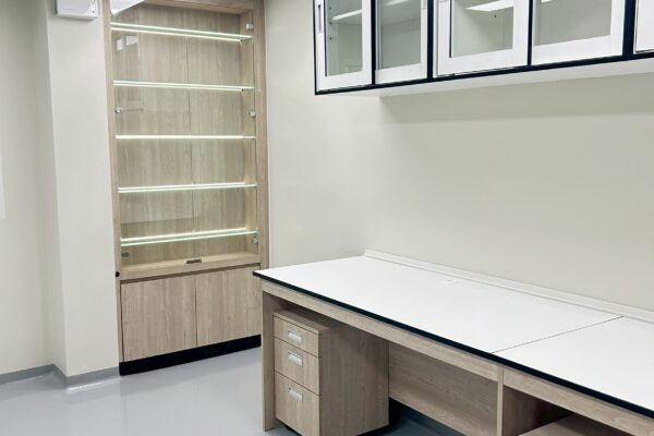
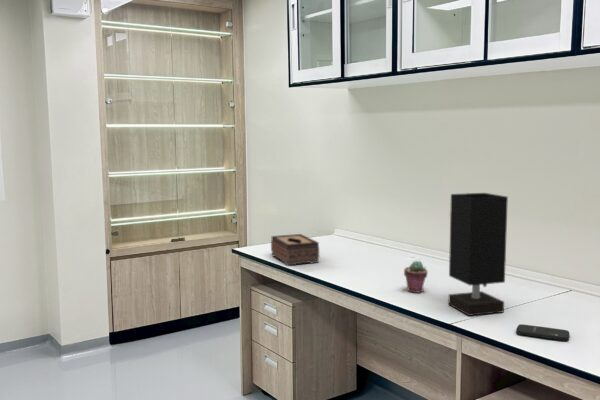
+ table lamp [447,192,509,317]
+ potted succulent [403,260,429,294]
+ smartphone [515,323,571,342]
+ tissue box [270,233,320,267]
